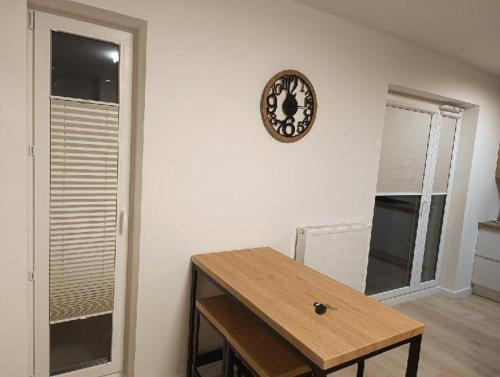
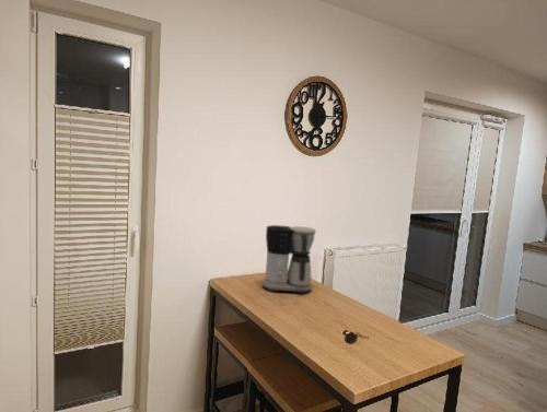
+ coffee maker [261,224,317,294]
